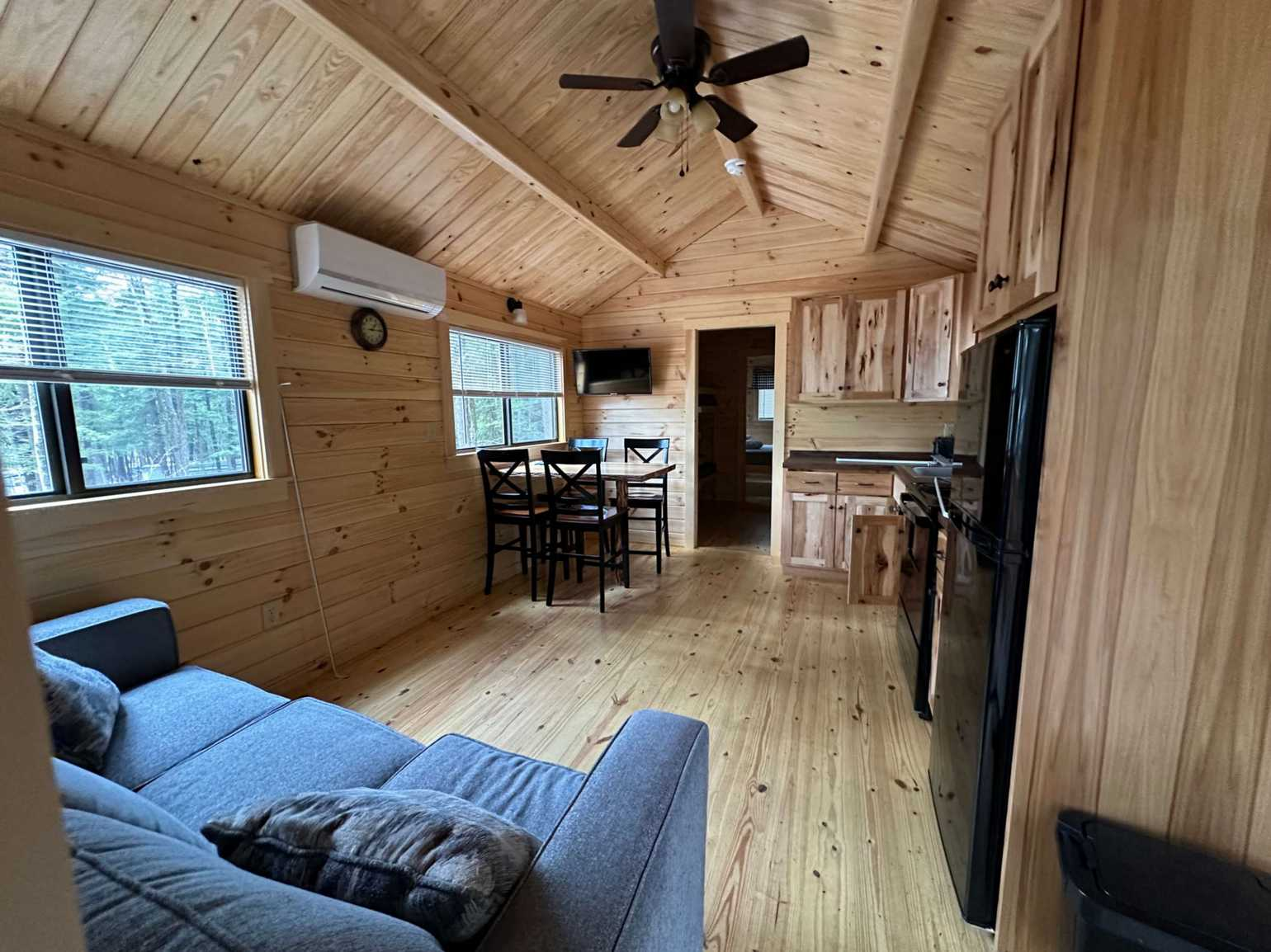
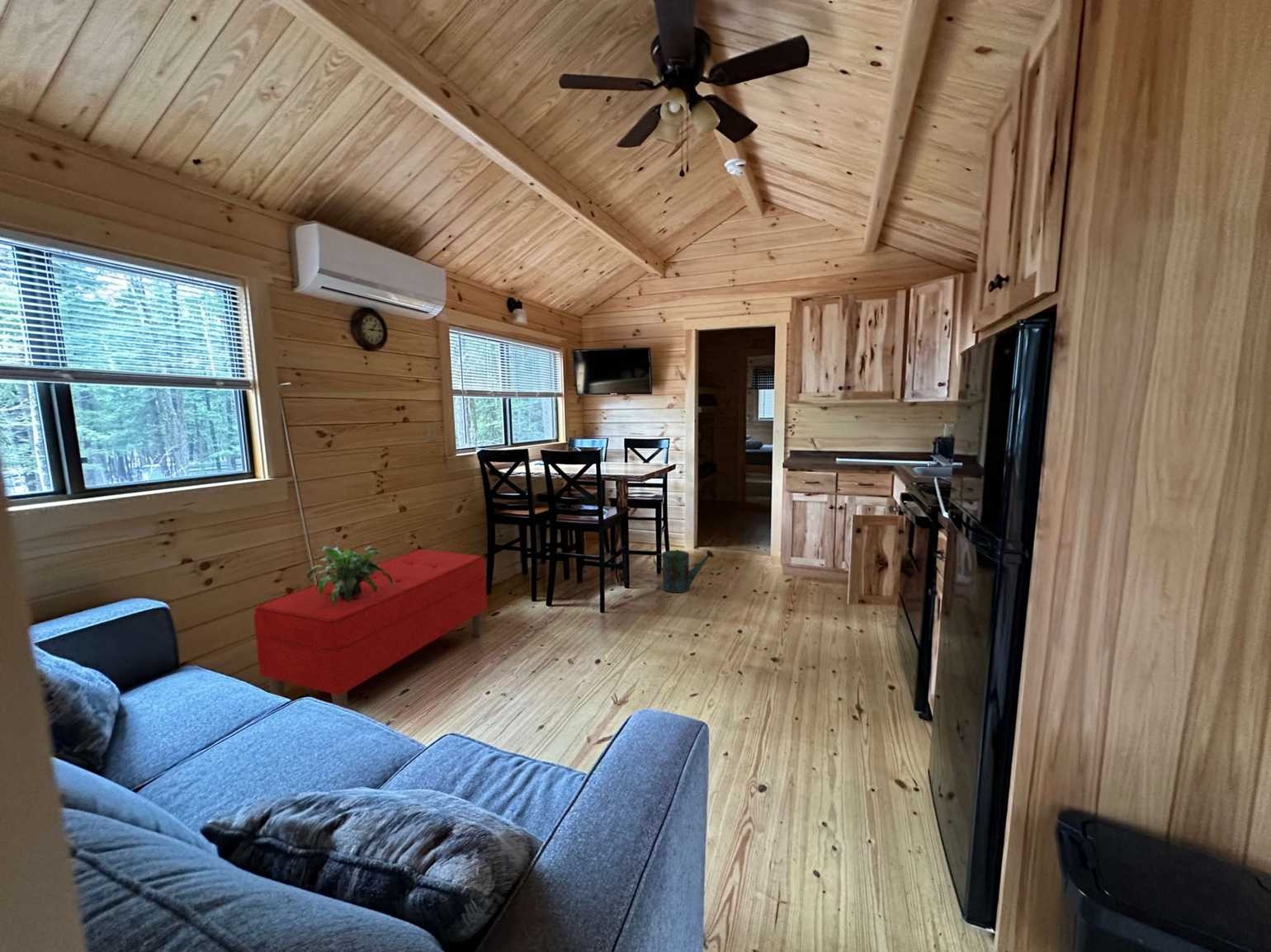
+ potted plant [305,545,393,606]
+ watering can [653,549,715,594]
+ bench [253,549,488,709]
